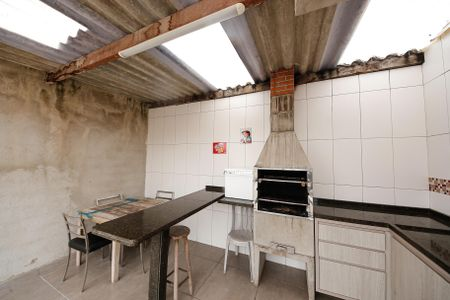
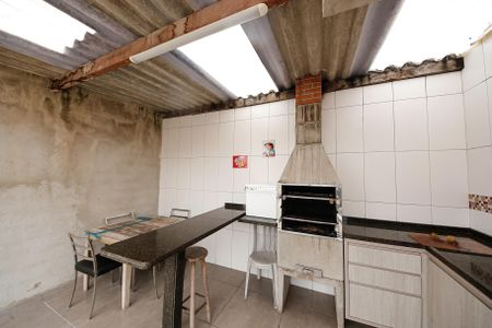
+ cutting board [408,232,492,256]
